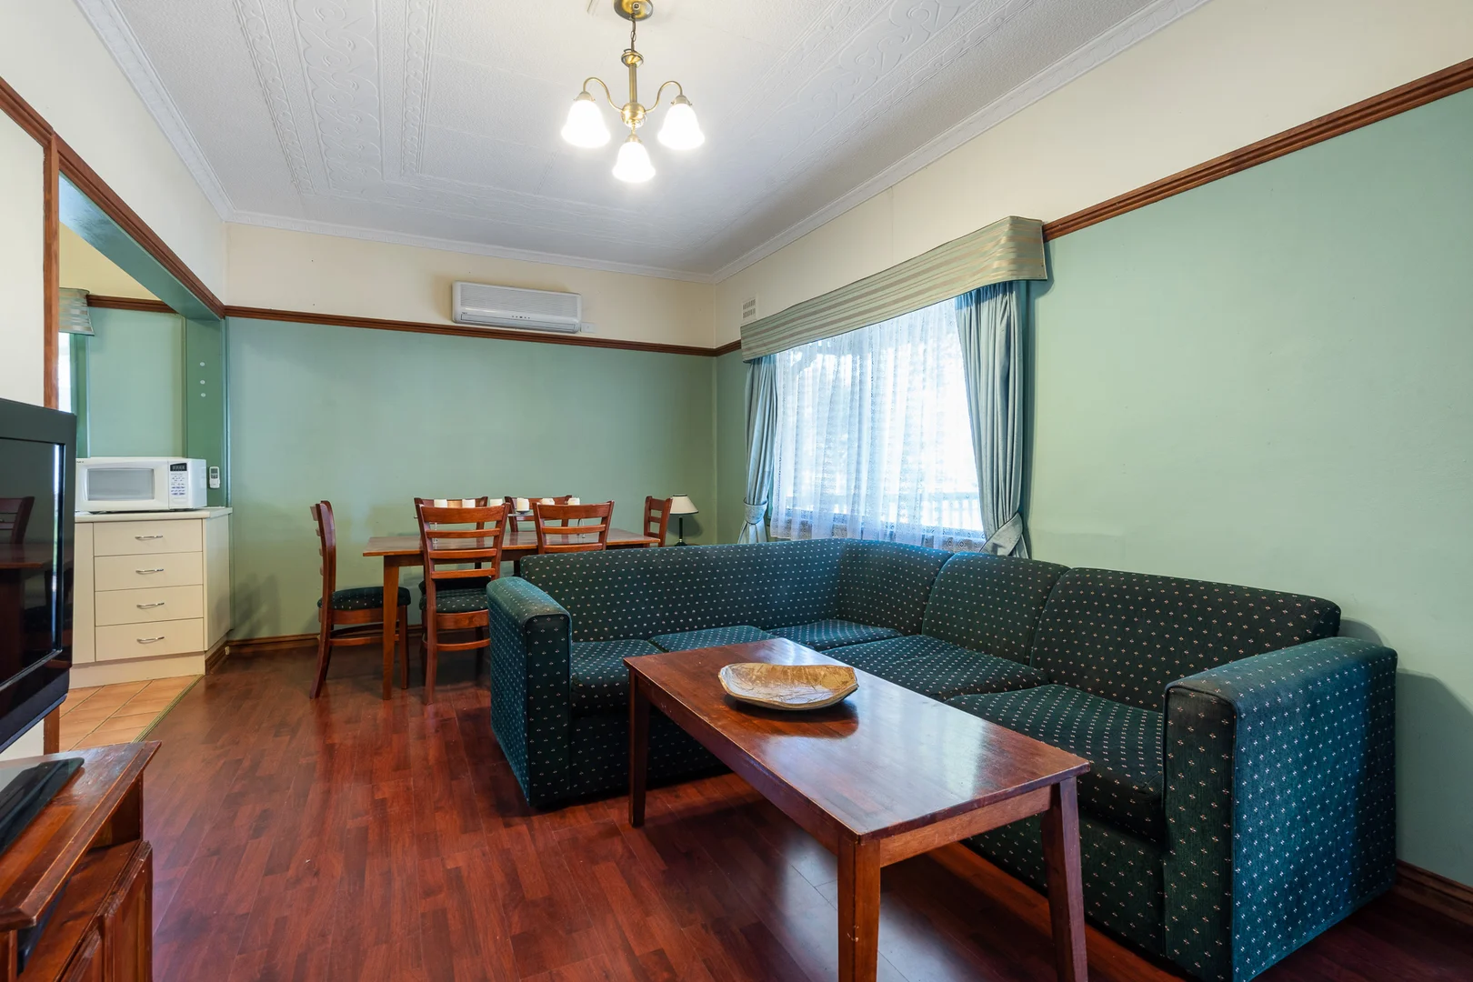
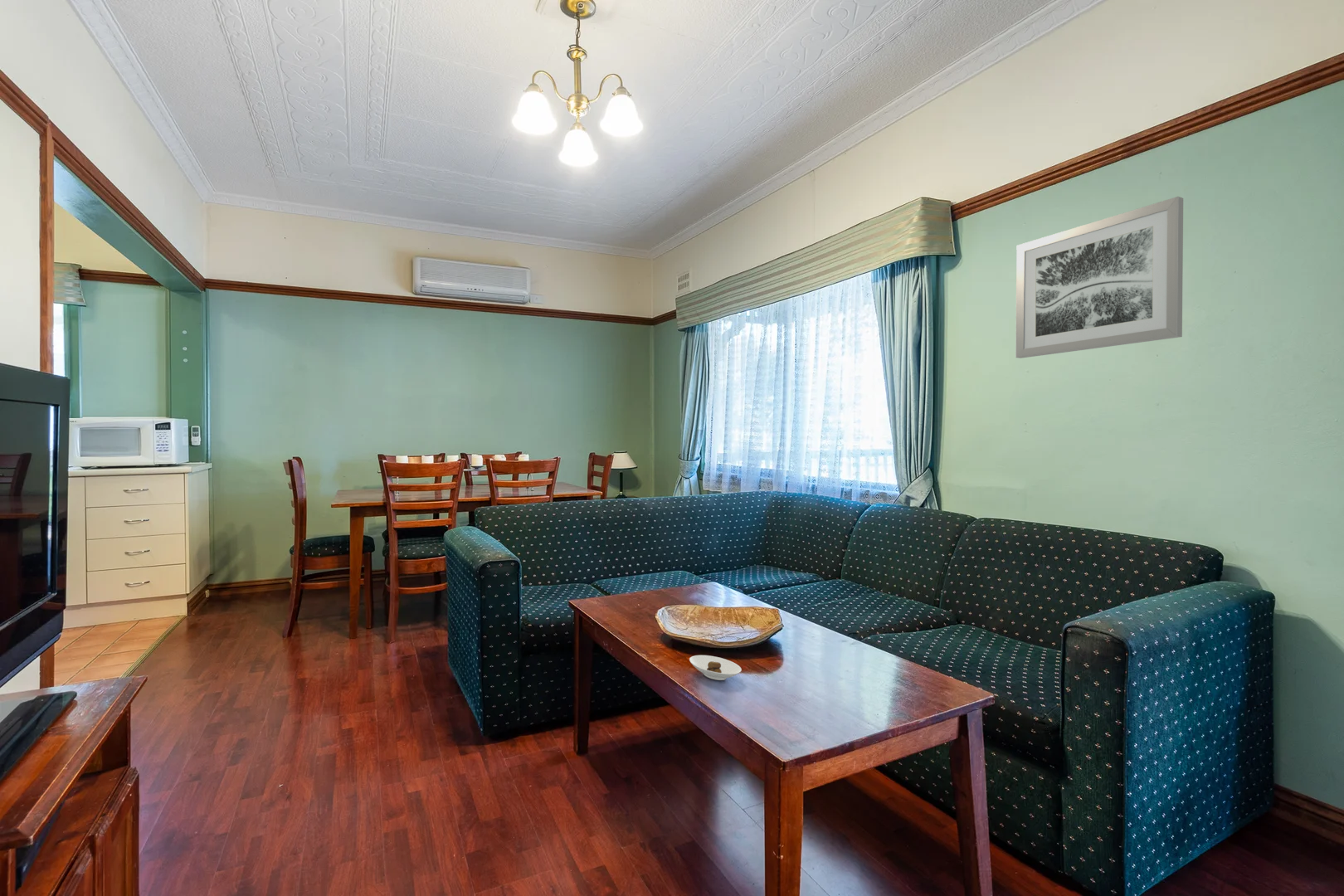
+ saucer [689,655,742,681]
+ wall art [1015,196,1184,359]
